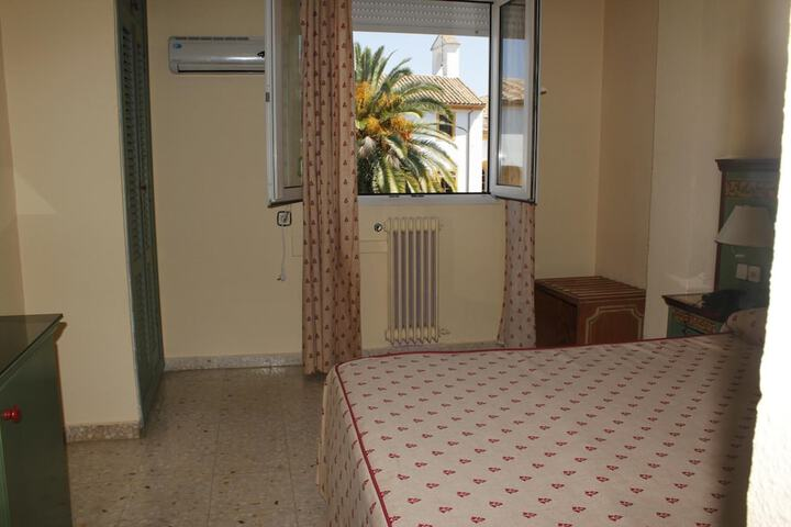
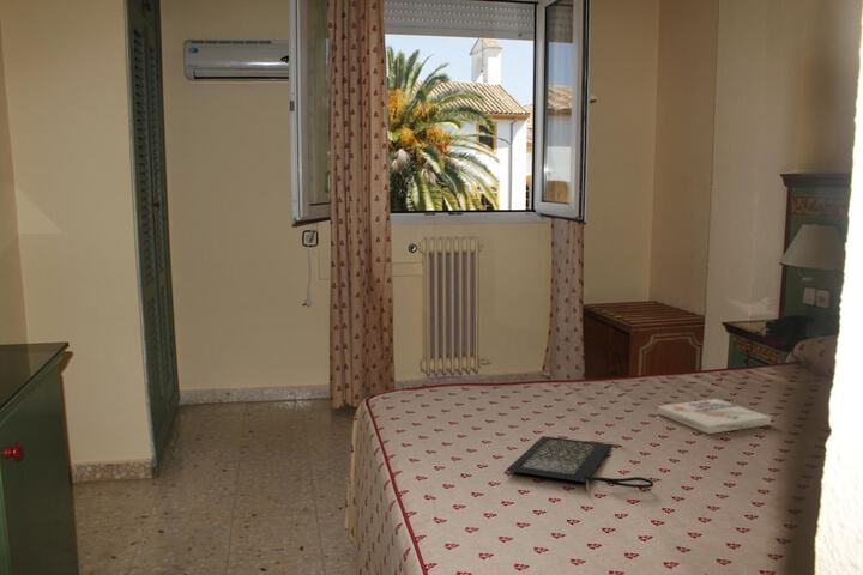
+ clutch bag [505,435,654,492]
+ book [656,398,772,435]
